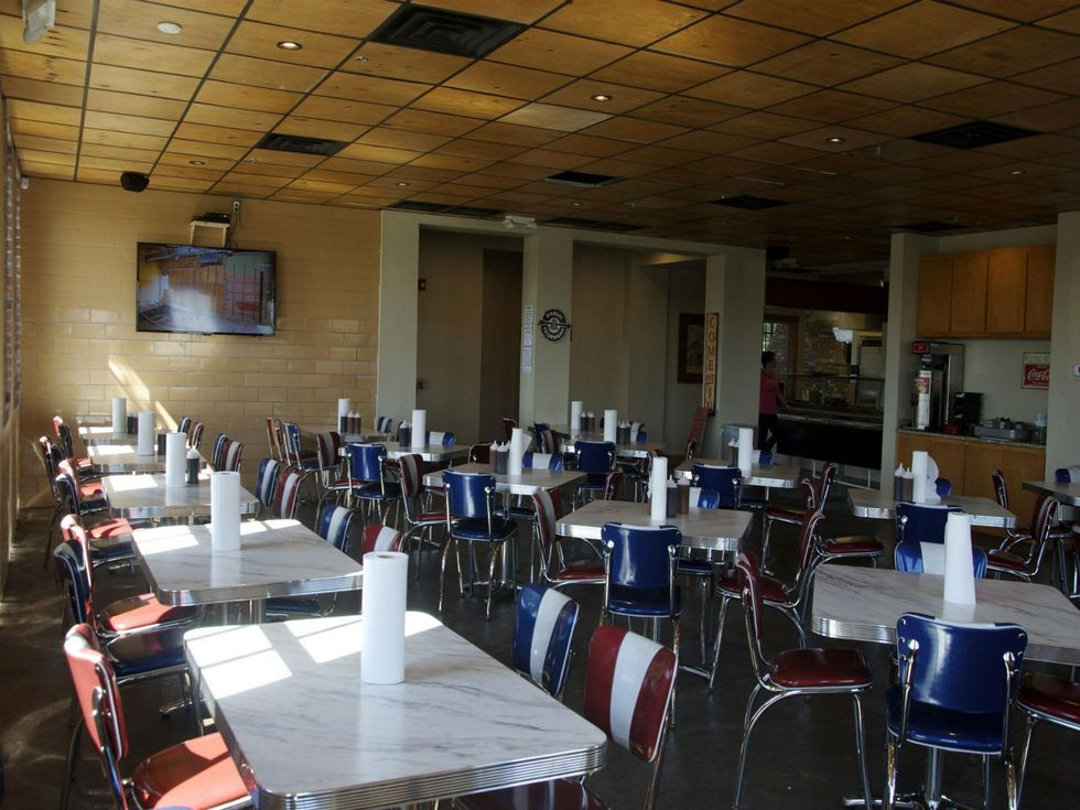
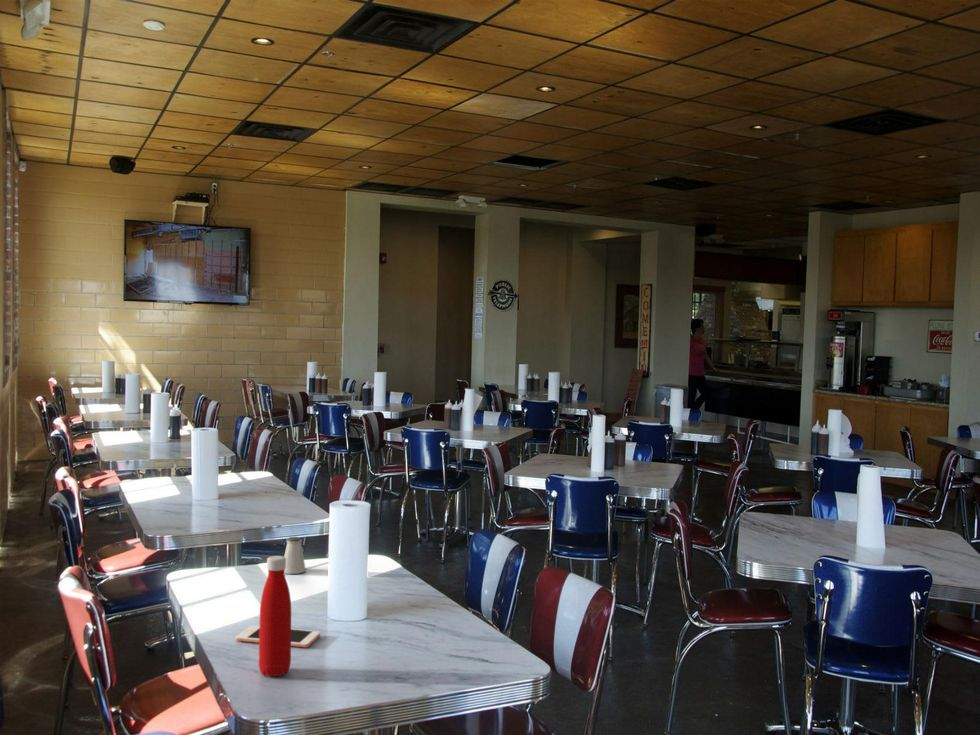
+ cell phone [235,625,321,648]
+ bottle [258,555,292,678]
+ saltshaker [283,536,307,575]
